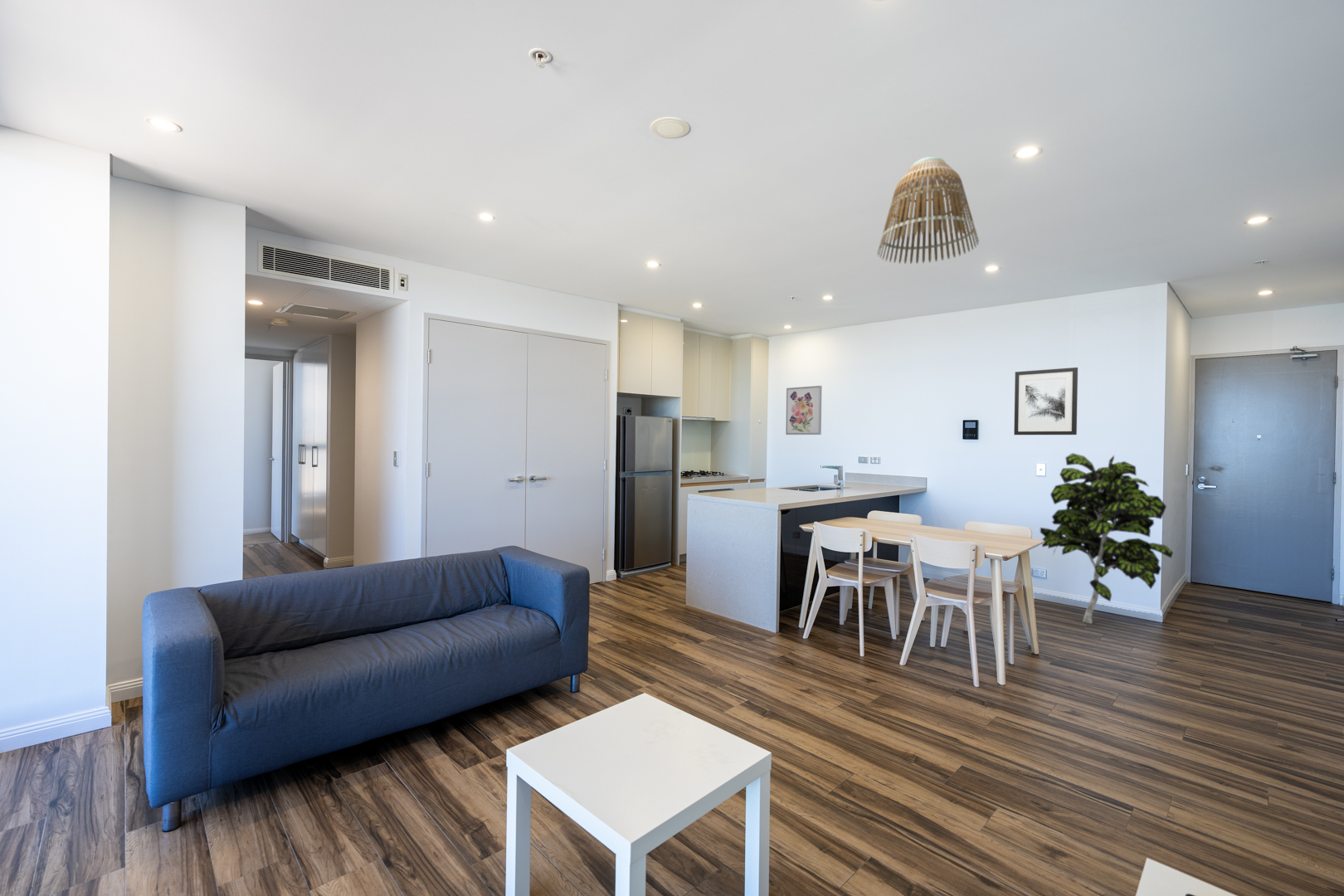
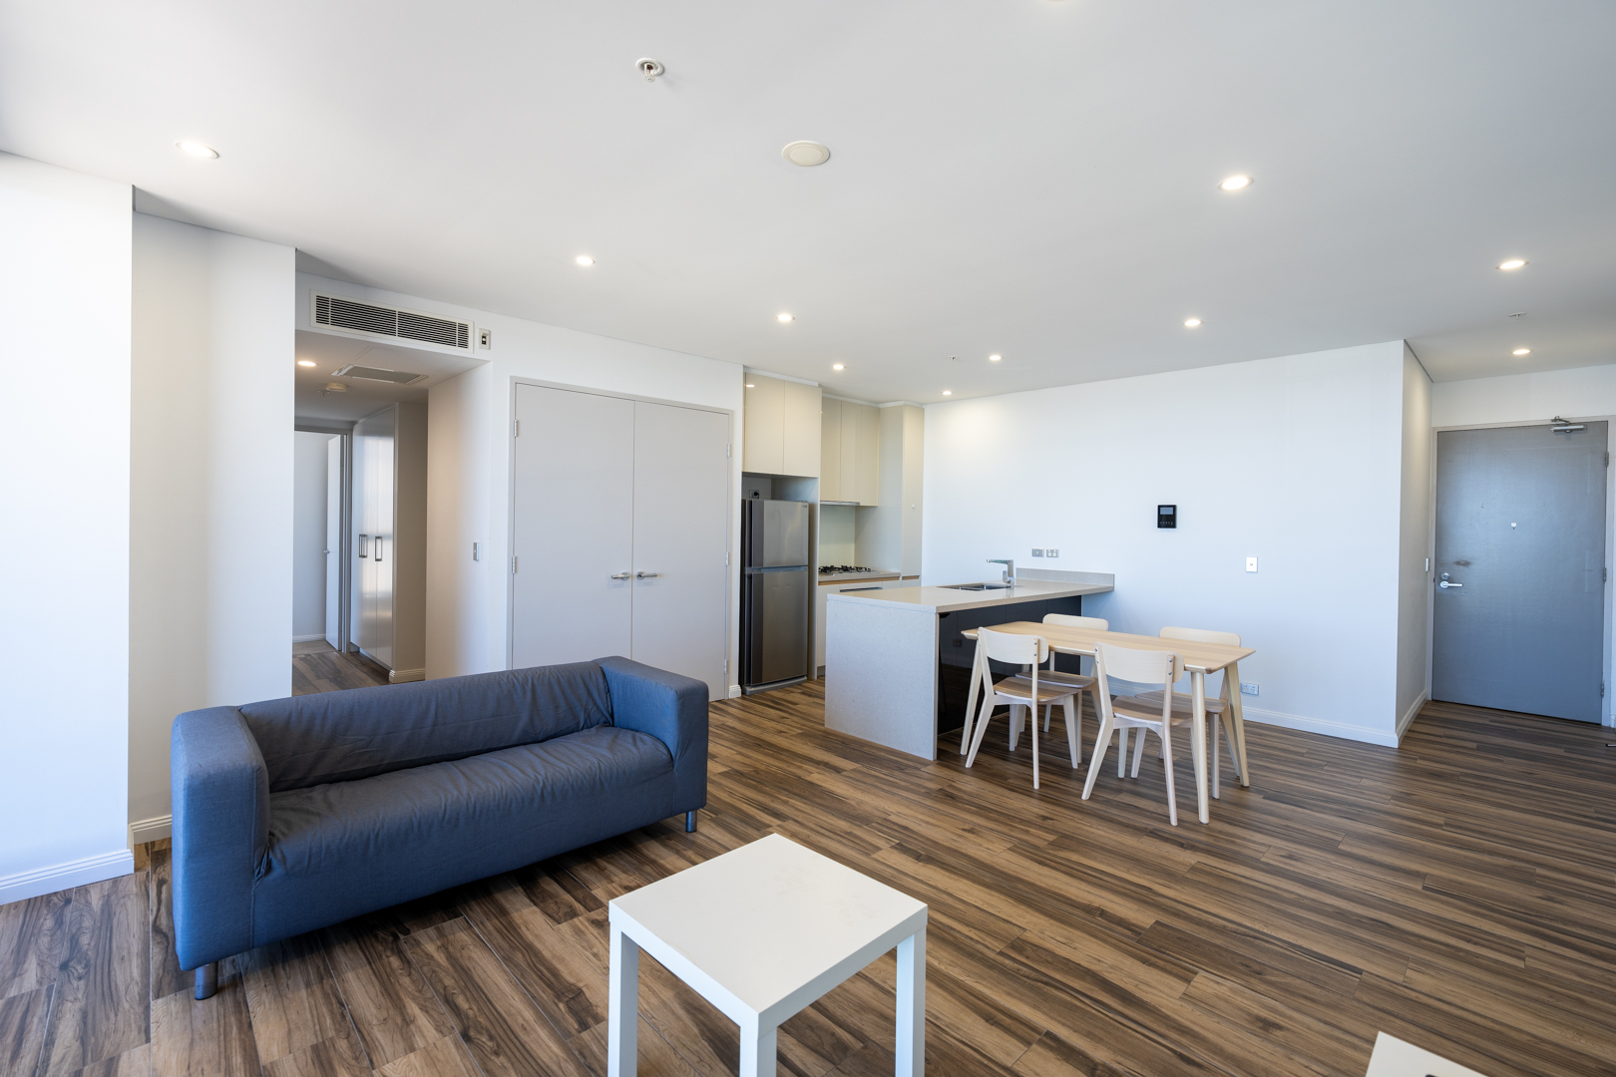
- wall art [1013,367,1079,436]
- indoor plant [1040,452,1174,625]
- wall art [785,385,822,436]
- lamp shade [876,156,980,265]
